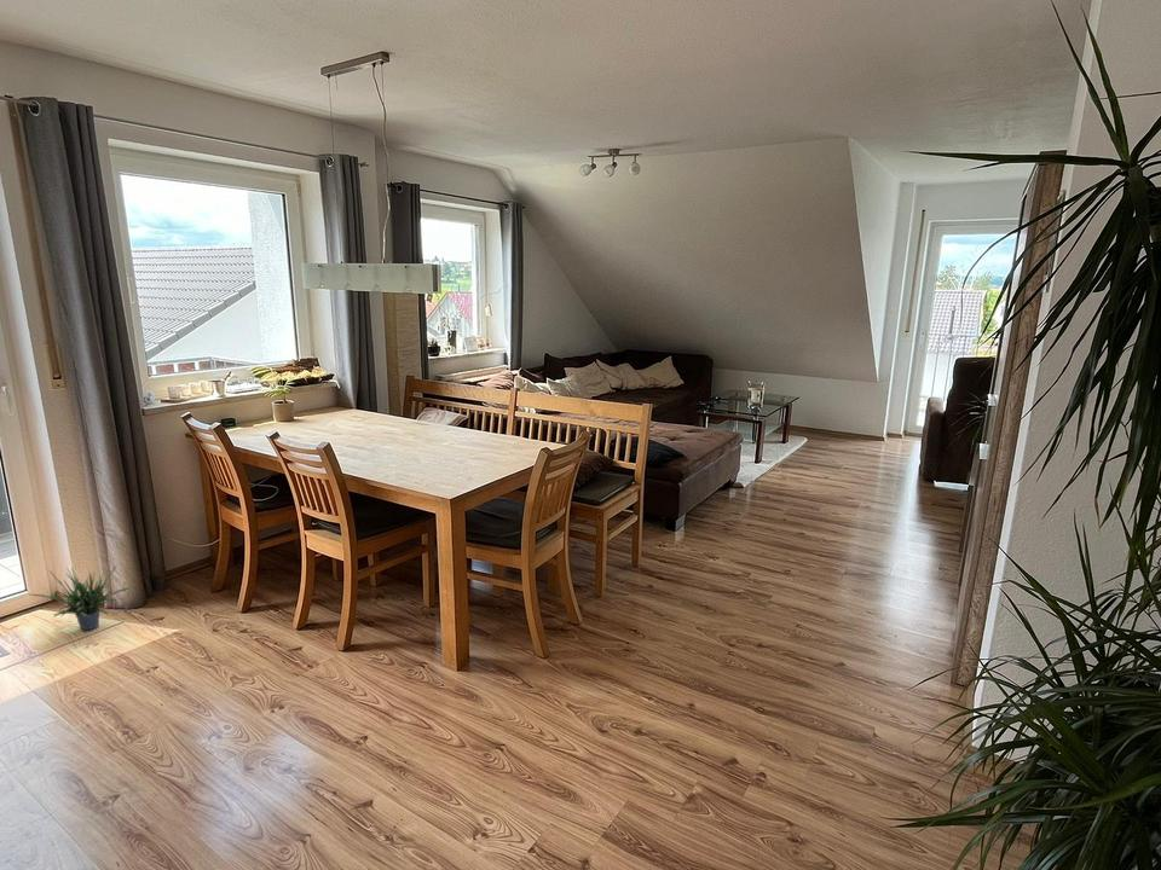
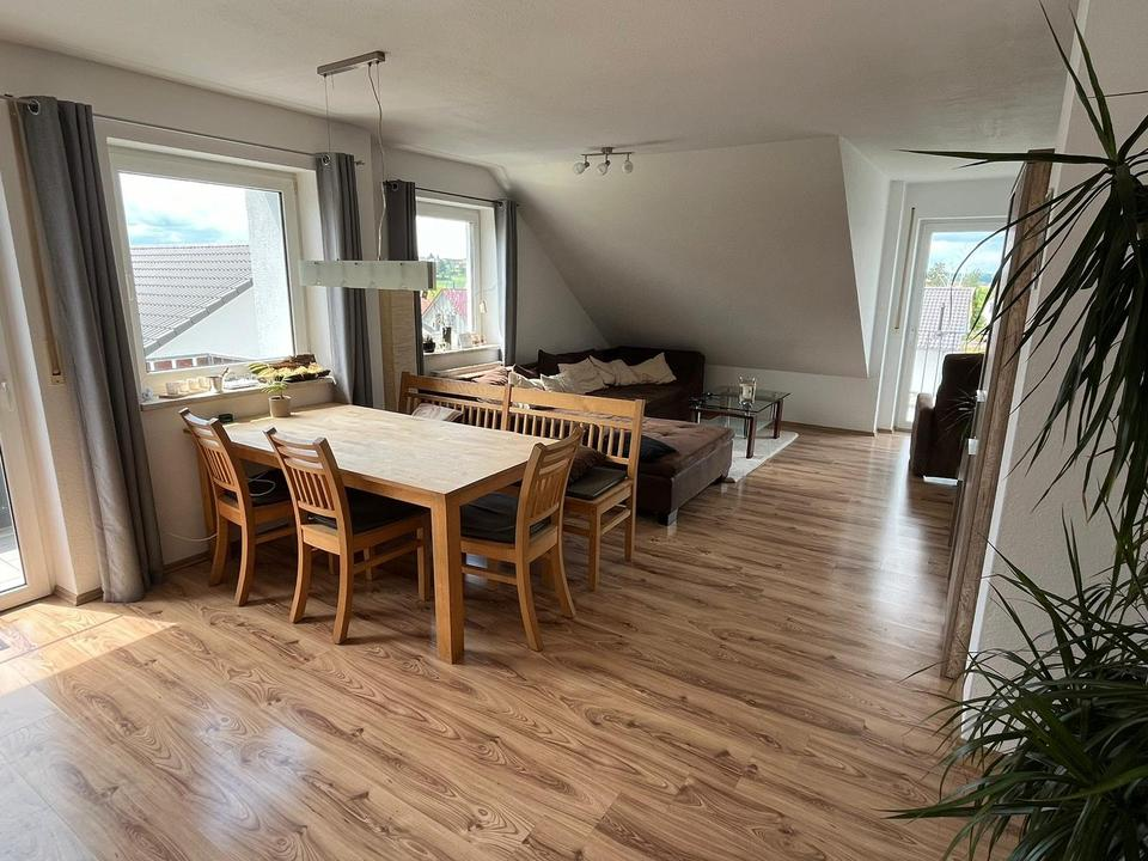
- potted plant [28,564,134,632]
